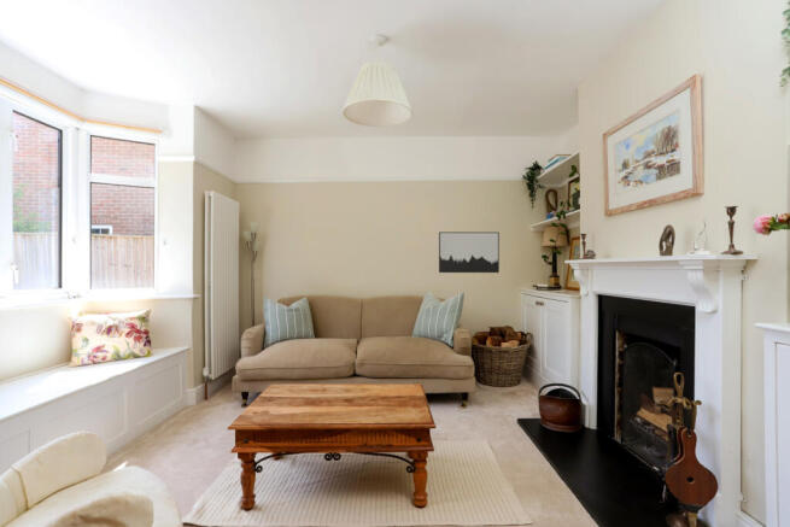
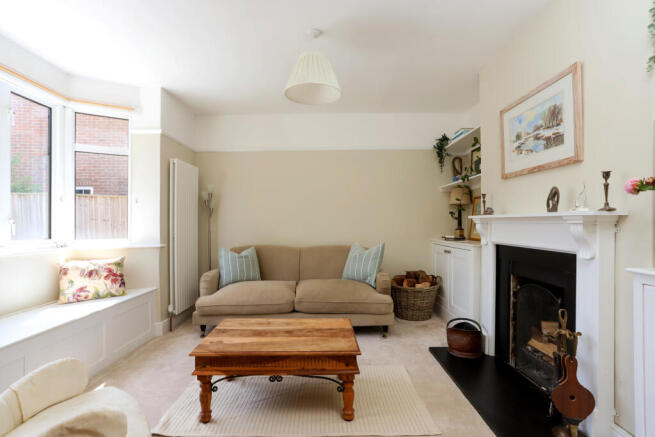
- wall art [438,230,501,274]
